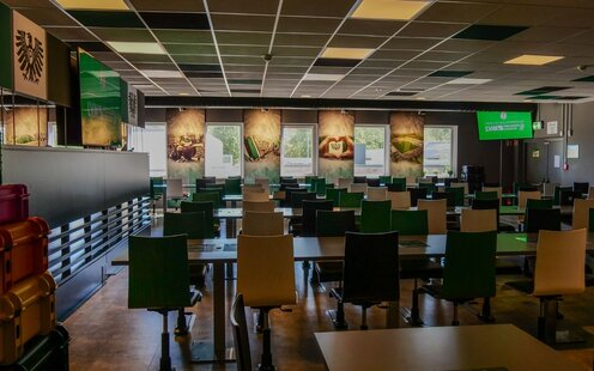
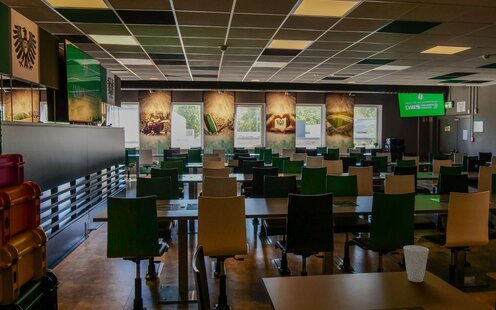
+ cup [402,244,430,283]
